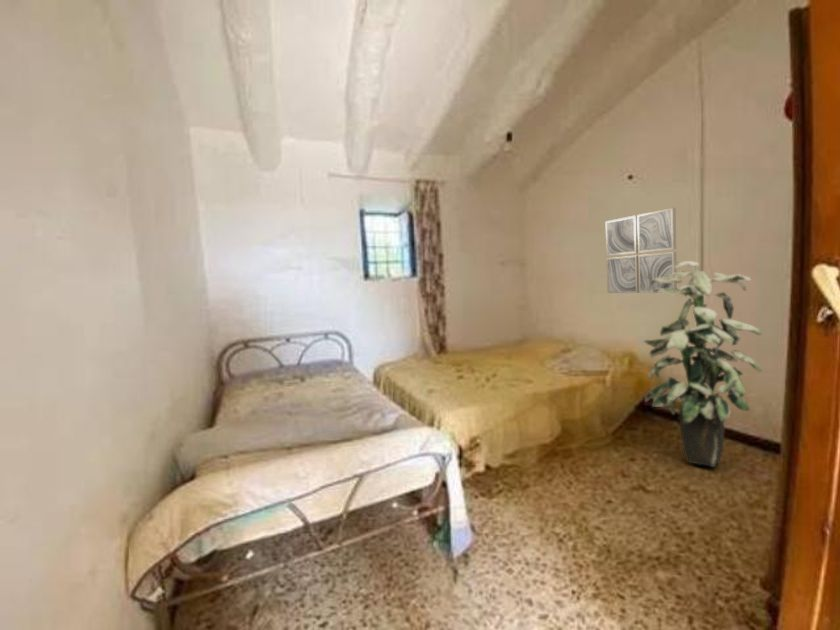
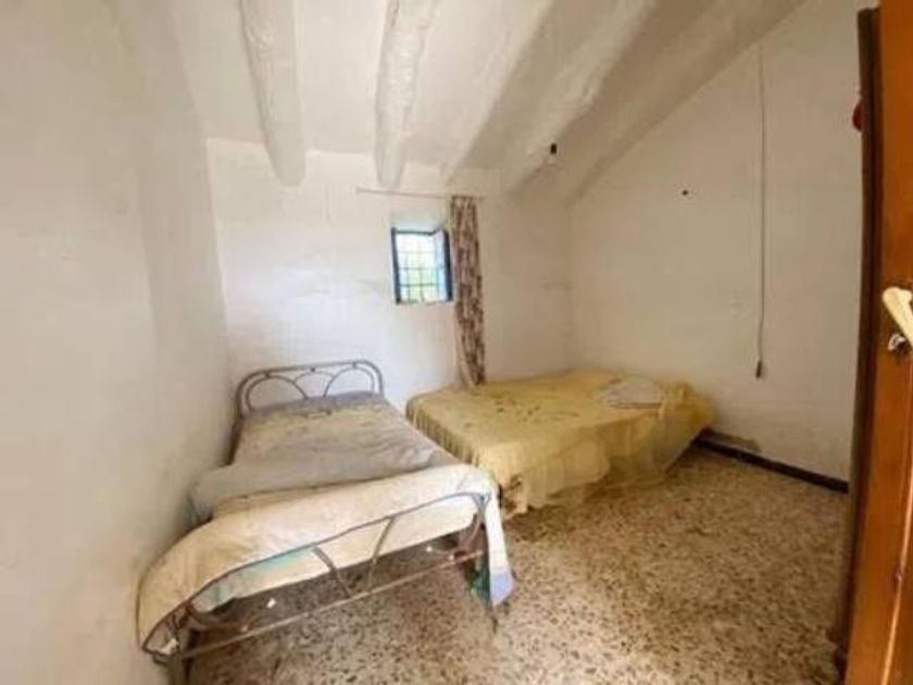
- indoor plant [642,260,763,468]
- wall art [604,207,678,294]
